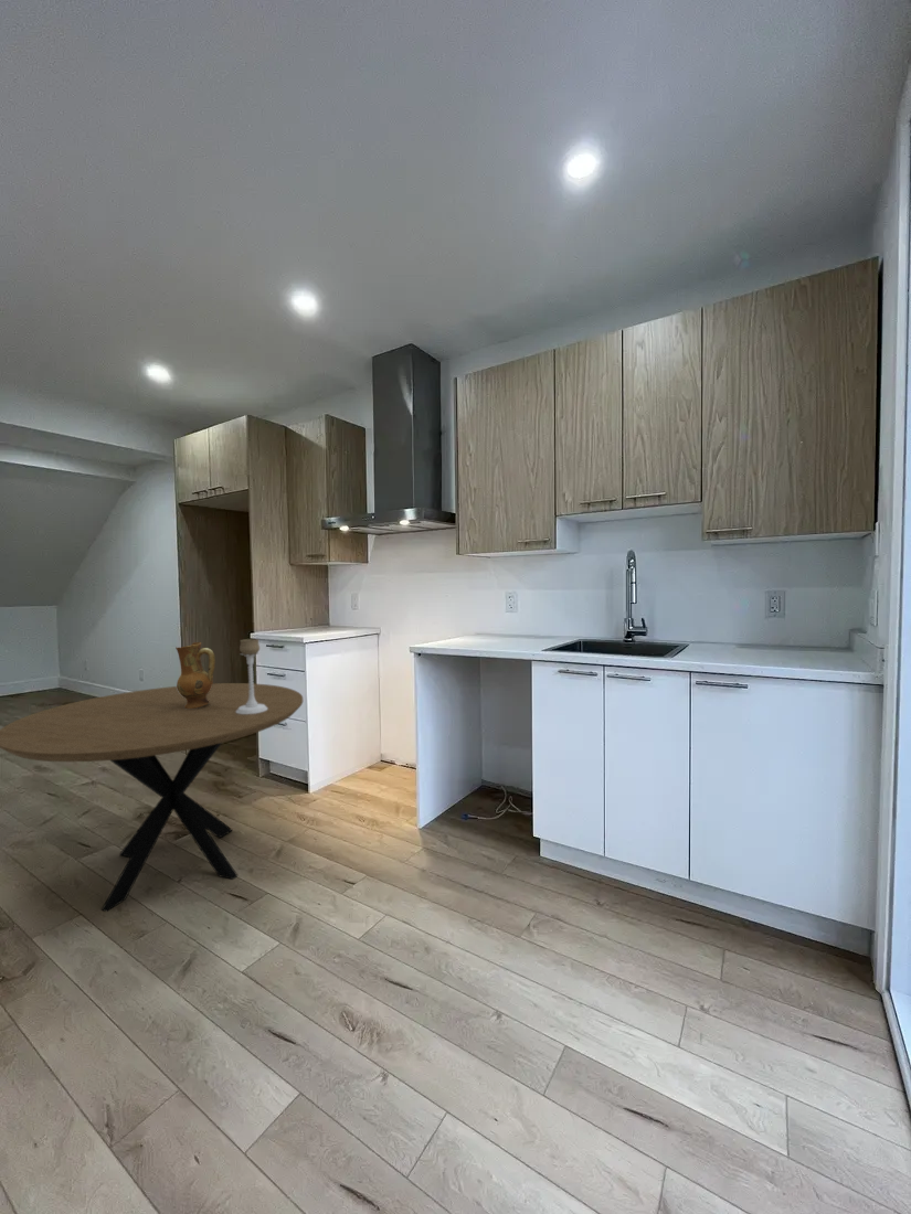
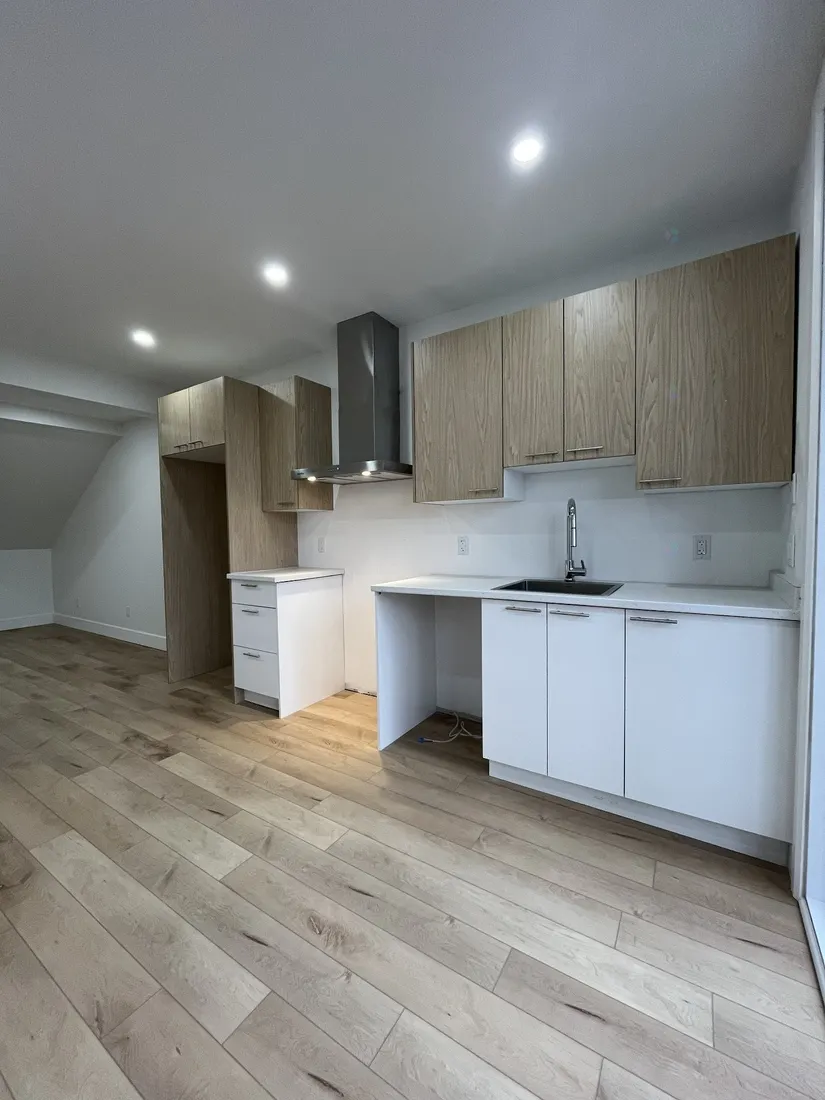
- dining table [0,682,304,913]
- candle holder [236,638,267,714]
- ceramic jug [174,641,216,709]
